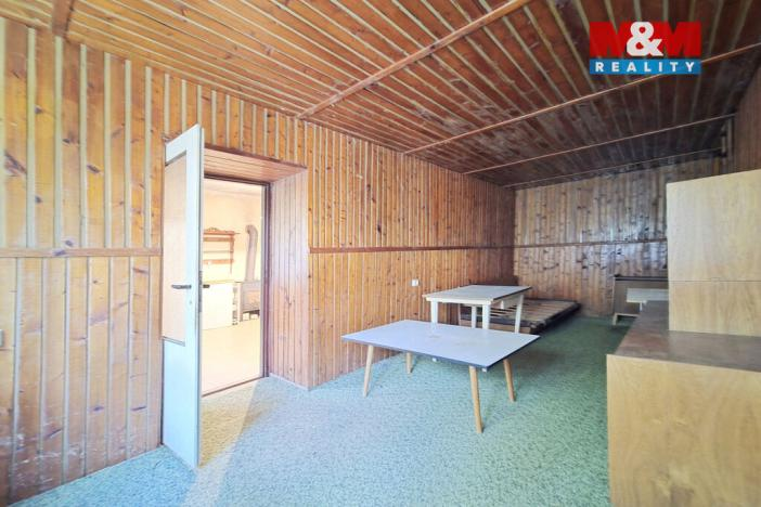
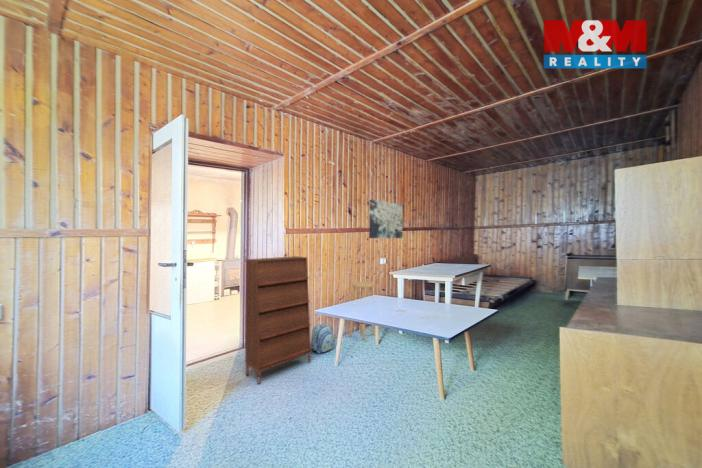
+ stool [349,281,376,342]
+ shoe cabinet [244,255,312,385]
+ backpack [310,323,336,354]
+ wall art [368,199,404,239]
